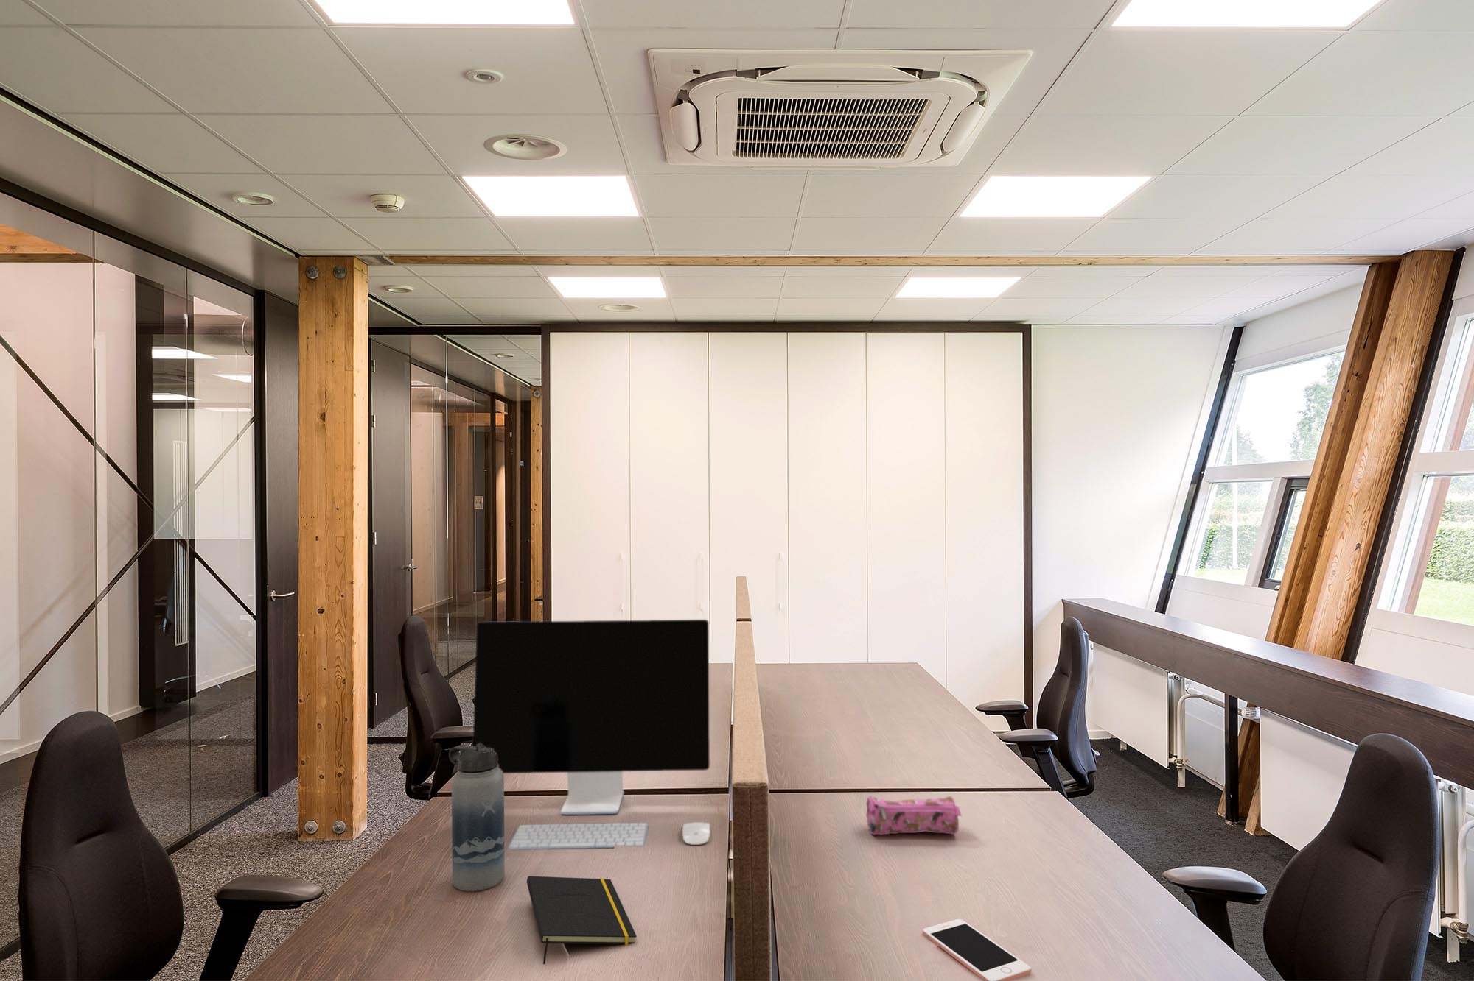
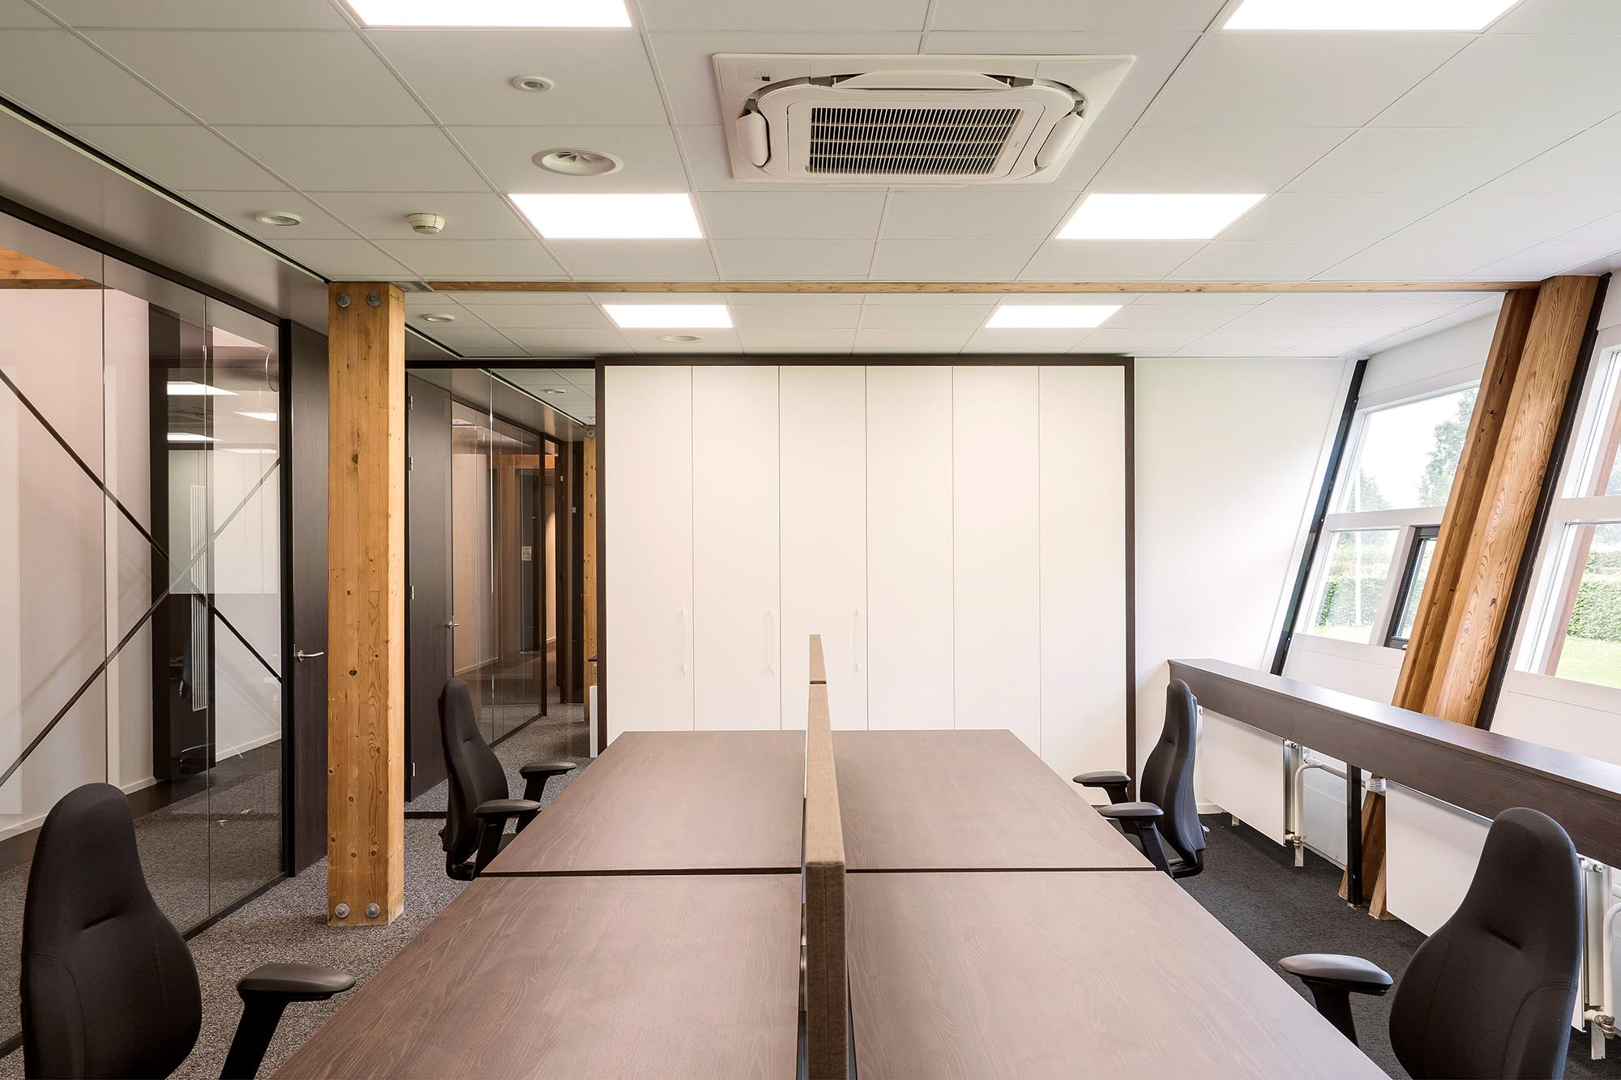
- water bottle [448,742,505,892]
- pencil case [866,796,962,836]
- computer monitor [472,619,710,850]
- cell phone [922,919,1031,981]
- notepad [526,876,638,965]
